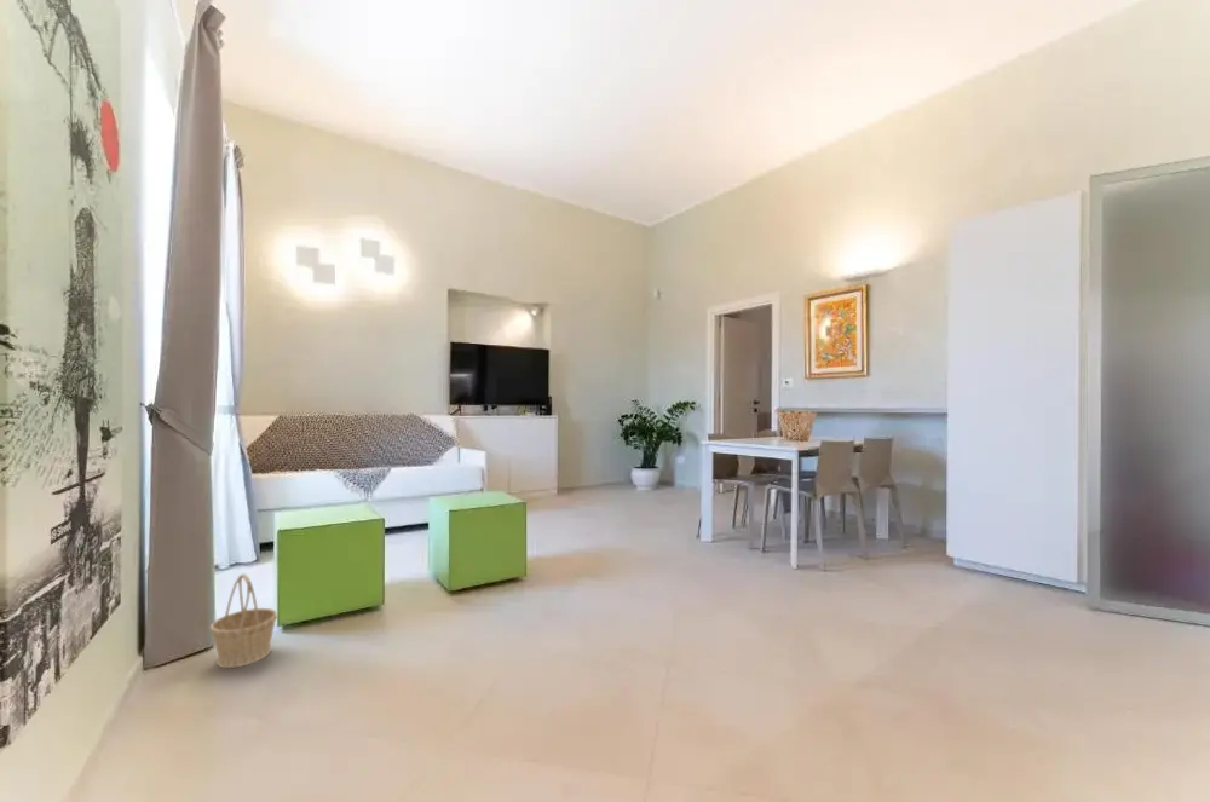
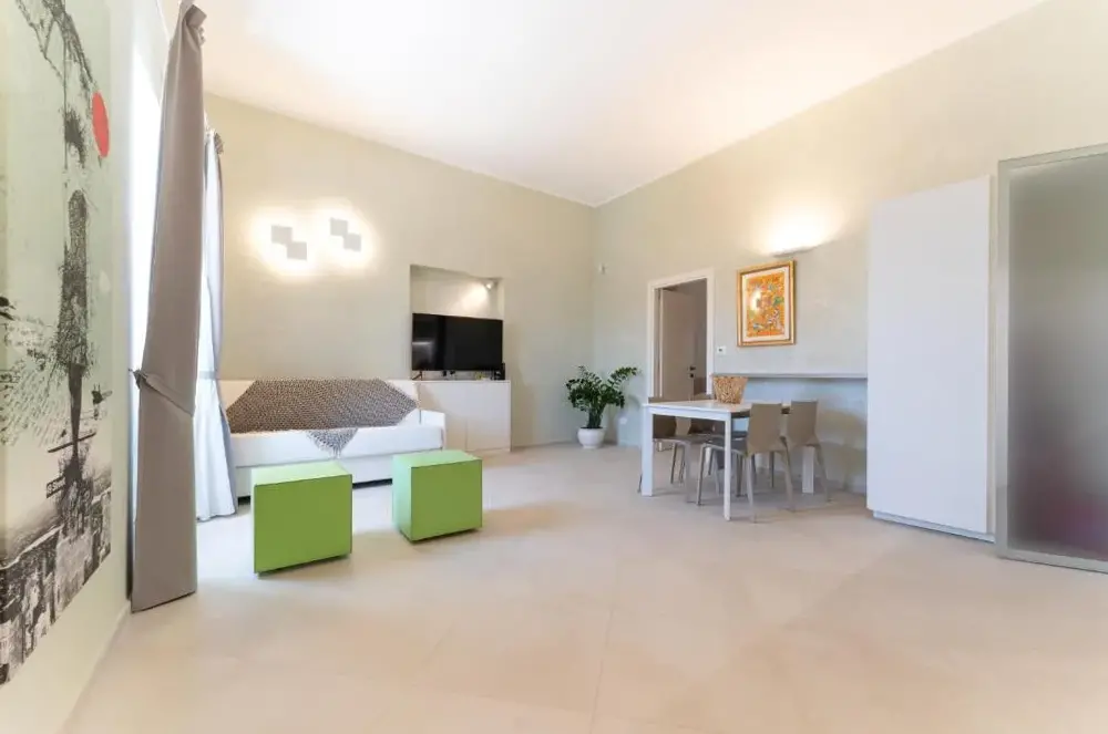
- basket [209,572,278,669]
